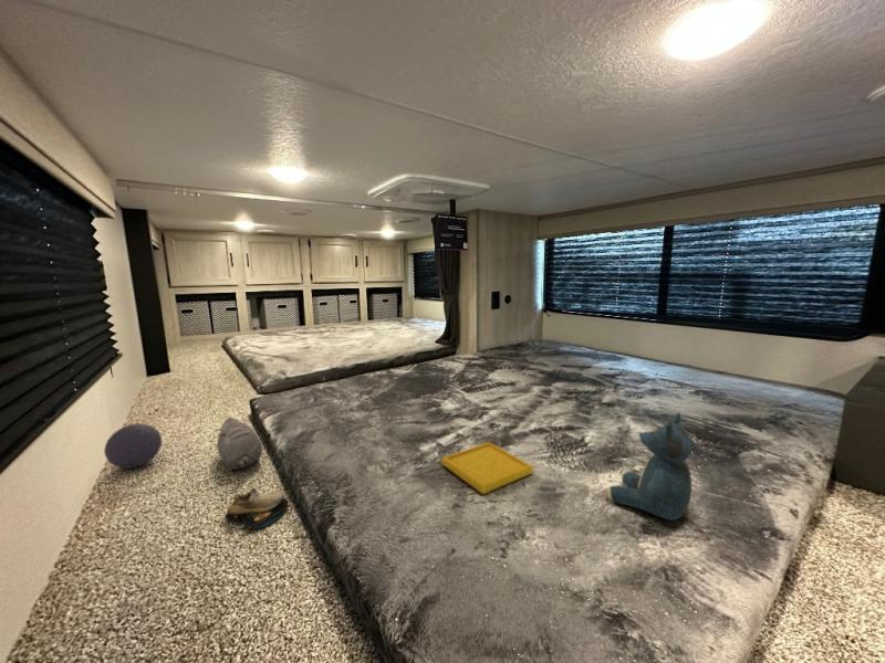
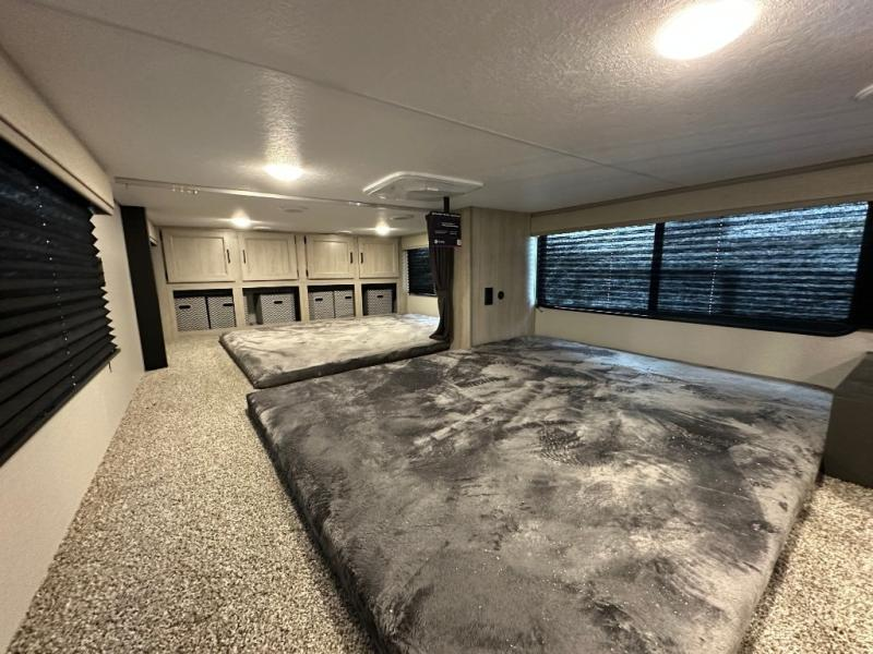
- ball [103,422,163,470]
- teddy bear [606,412,695,522]
- plush toy [216,417,263,472]
- shoe [223,486,289,532]
- serving tray [439,441,535,495]
